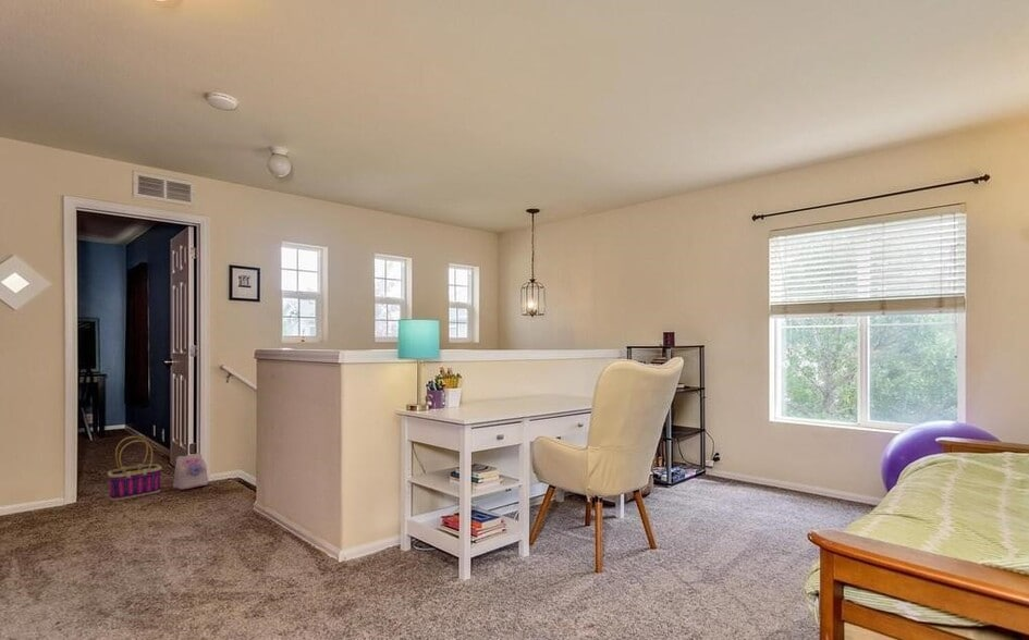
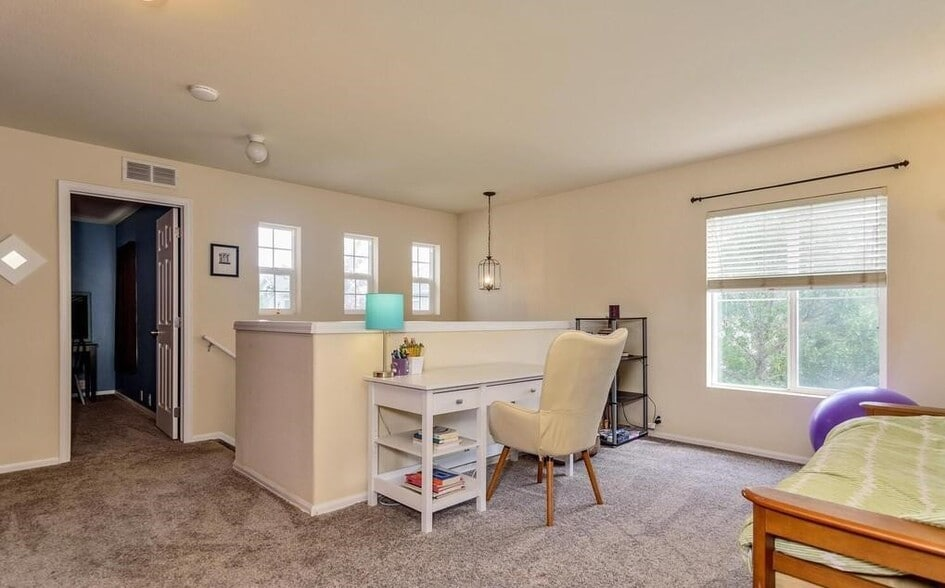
- basket [107,435,163,502]
- plush toy [172,453,209,491]
